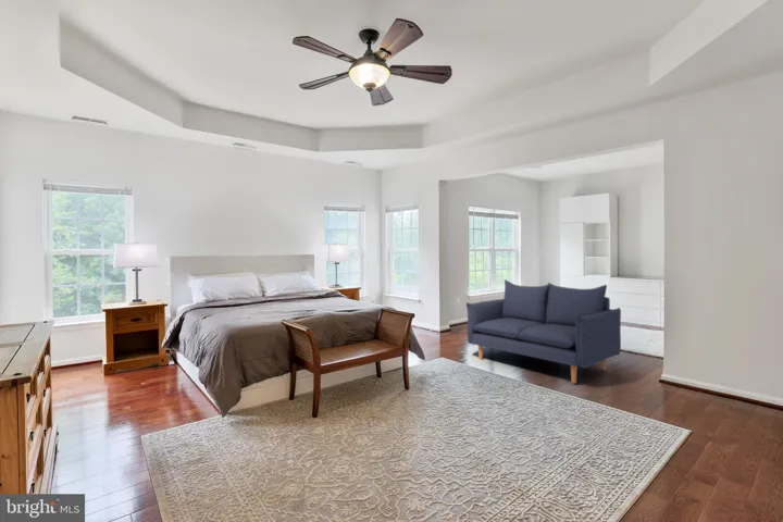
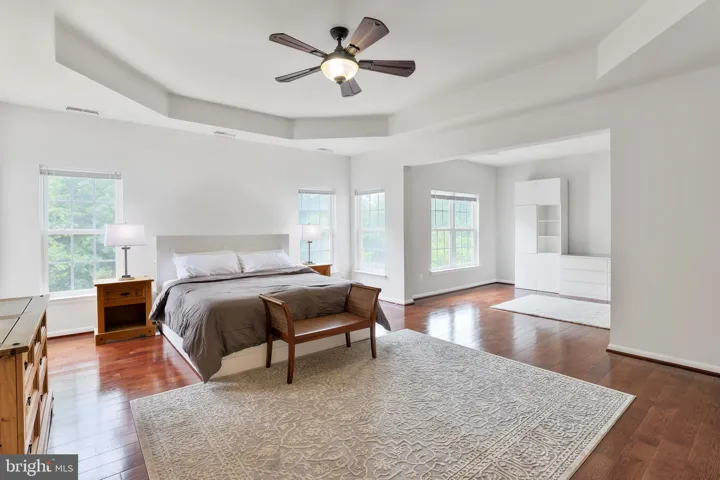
- sofa [465,278,622,384]
